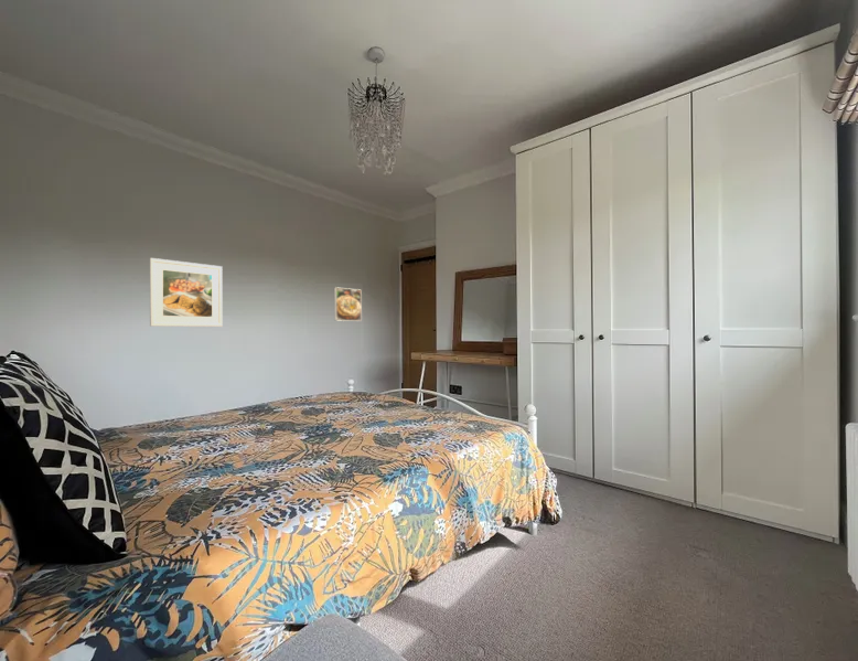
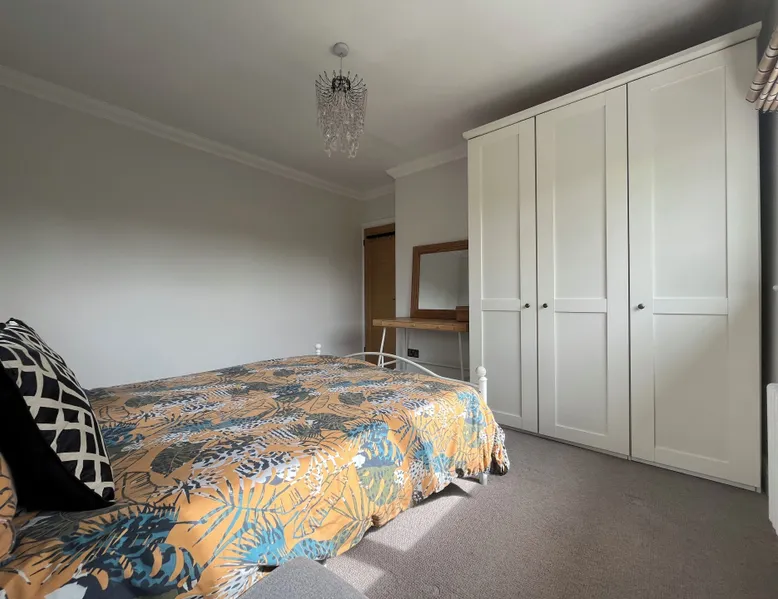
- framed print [333,286,363,322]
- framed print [149,257,224,328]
